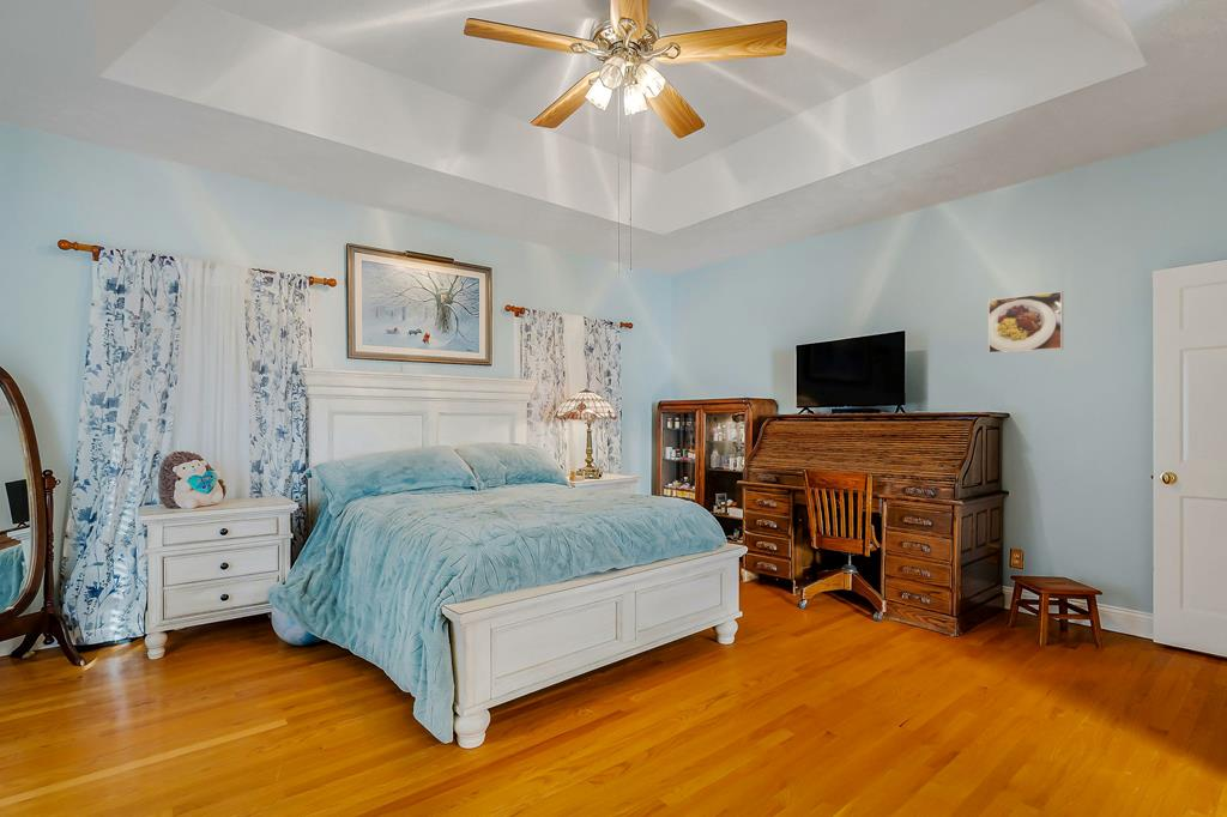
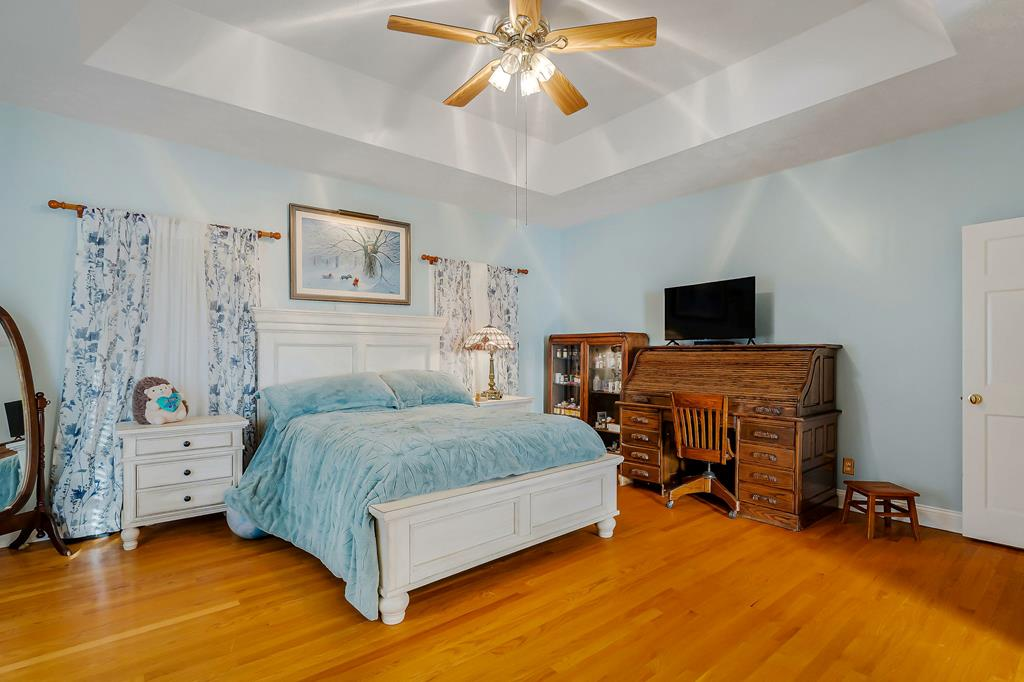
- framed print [987,290,1064,355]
